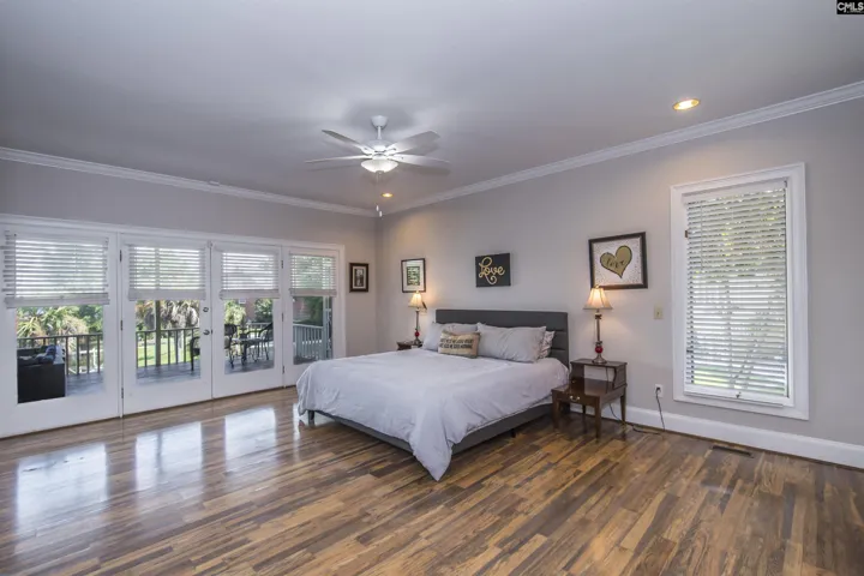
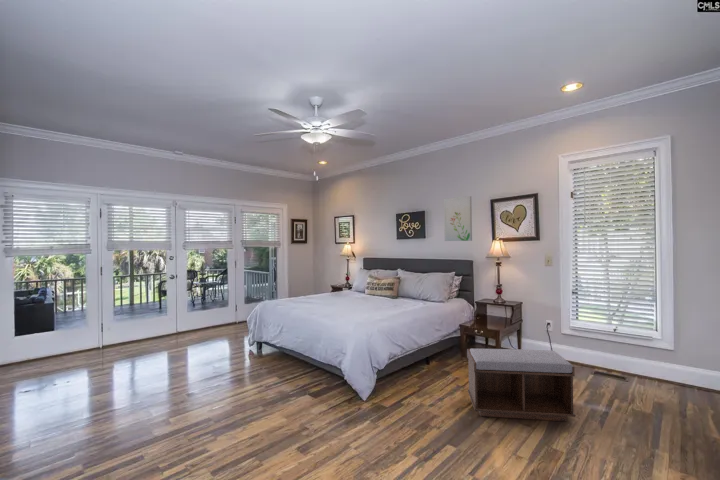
+ bench [466,348,576,422]
+ wall art [443,195,473,242]
